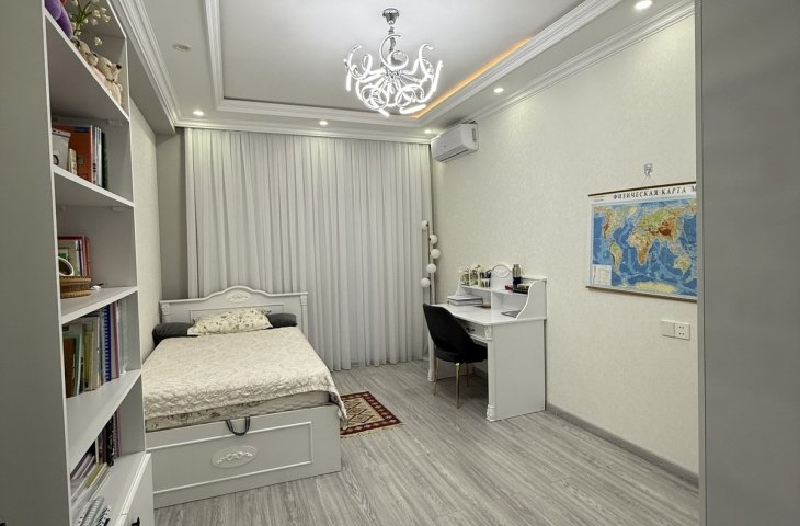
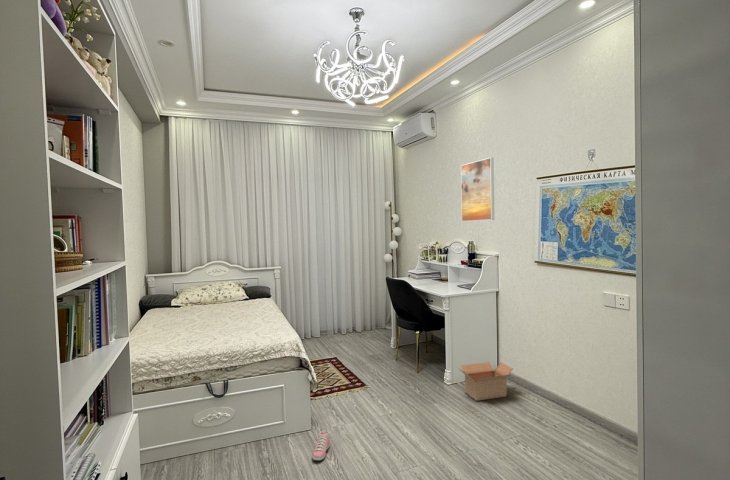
+ sneaker [311,430,331,461]
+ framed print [460,156,495,222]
+ cardboard box [457,361,514,402]
